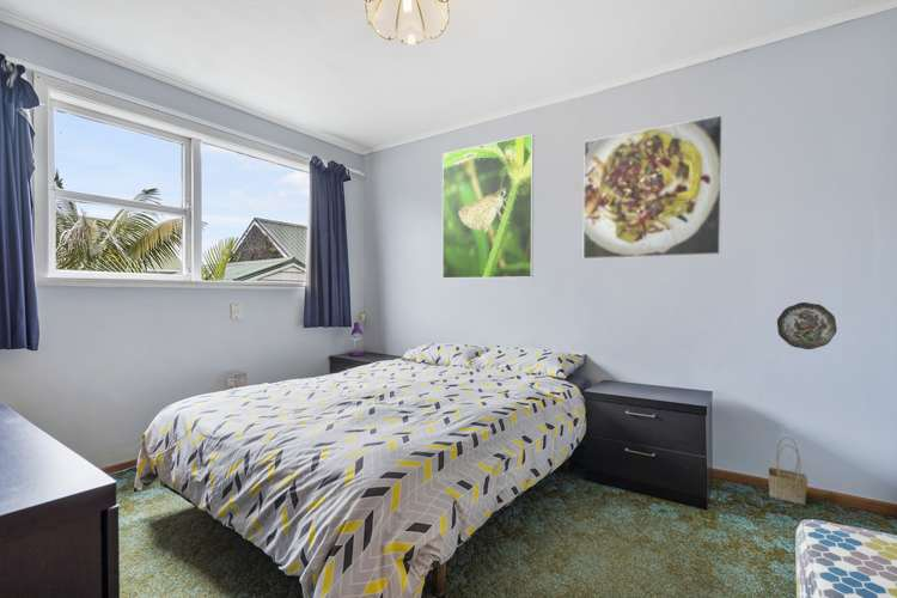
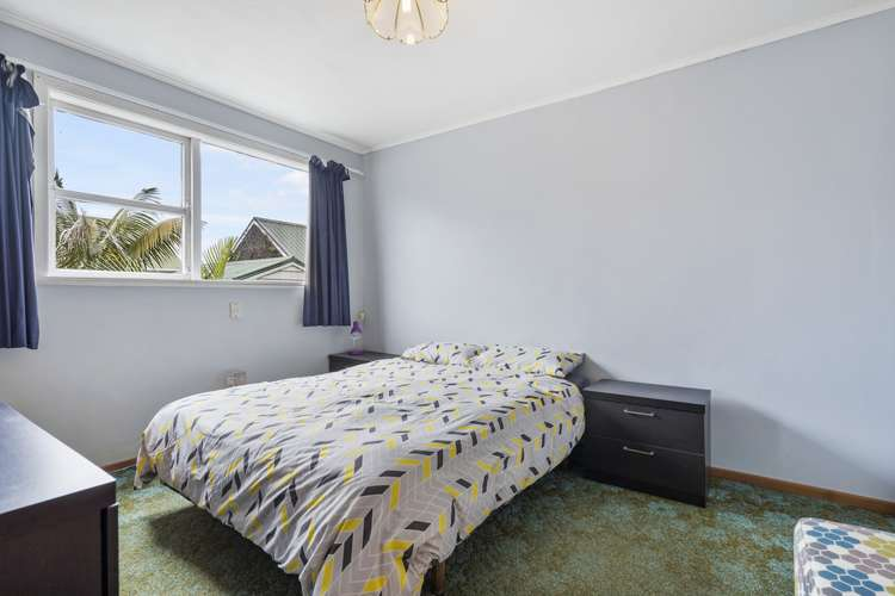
- basket [767,435,808,506]
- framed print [582,114,724,261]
- decorative plate [776,301,838,350]
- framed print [441,133,535,280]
